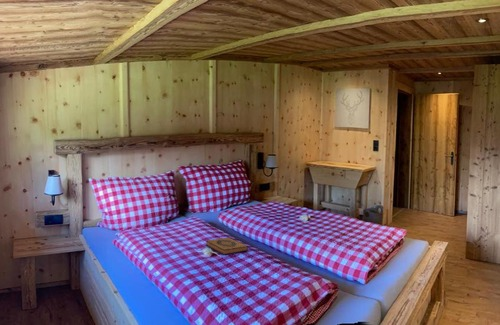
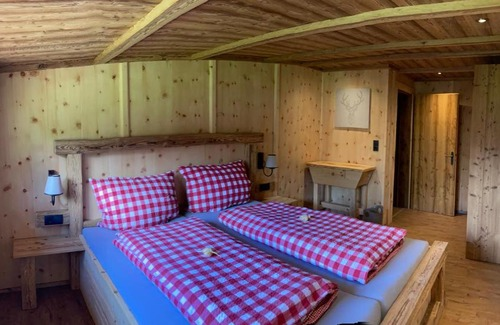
- hardback book [205,237,249,256]
